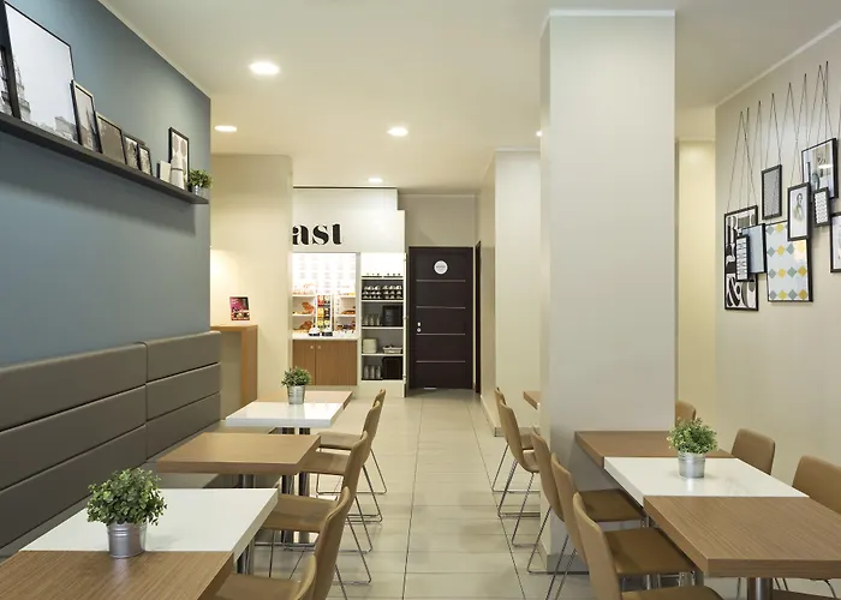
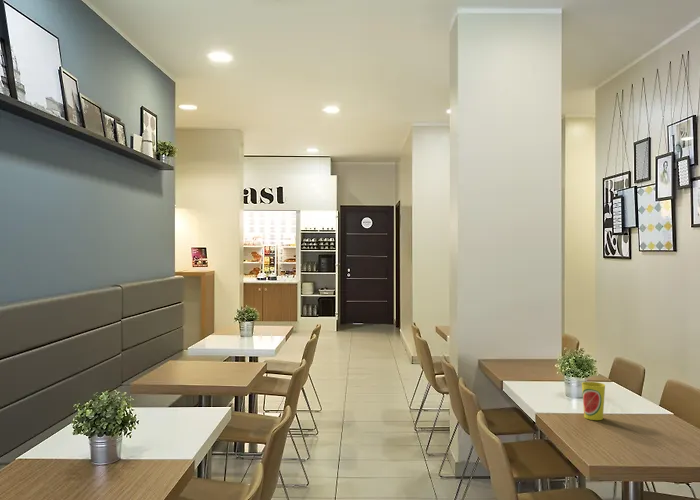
+ cup [581,381,606,421]
